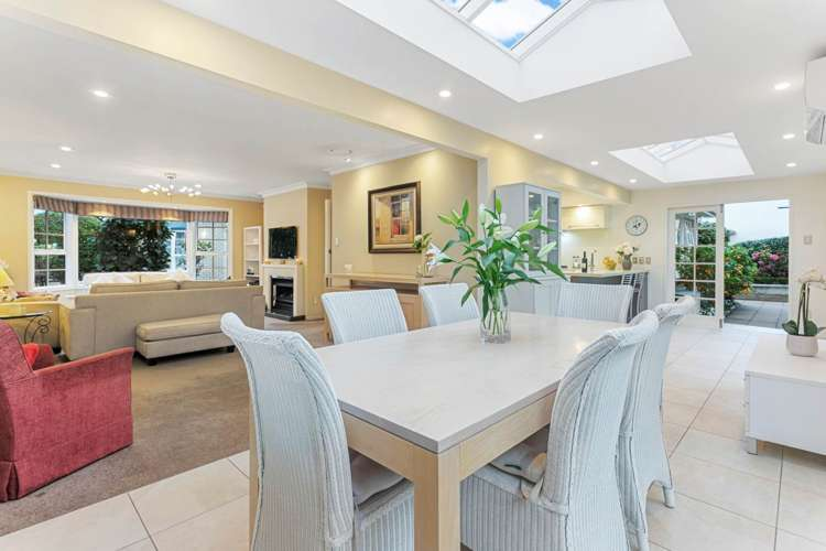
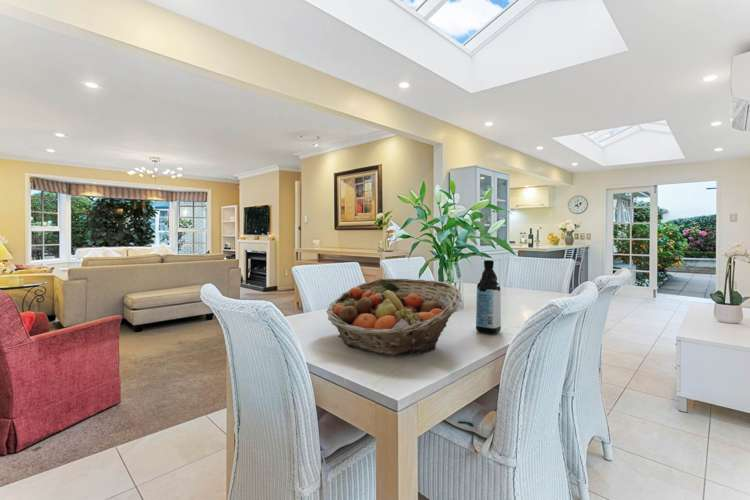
+ water bottle [475,259,502,335]
+ fruit basket [325,278,462,356]
